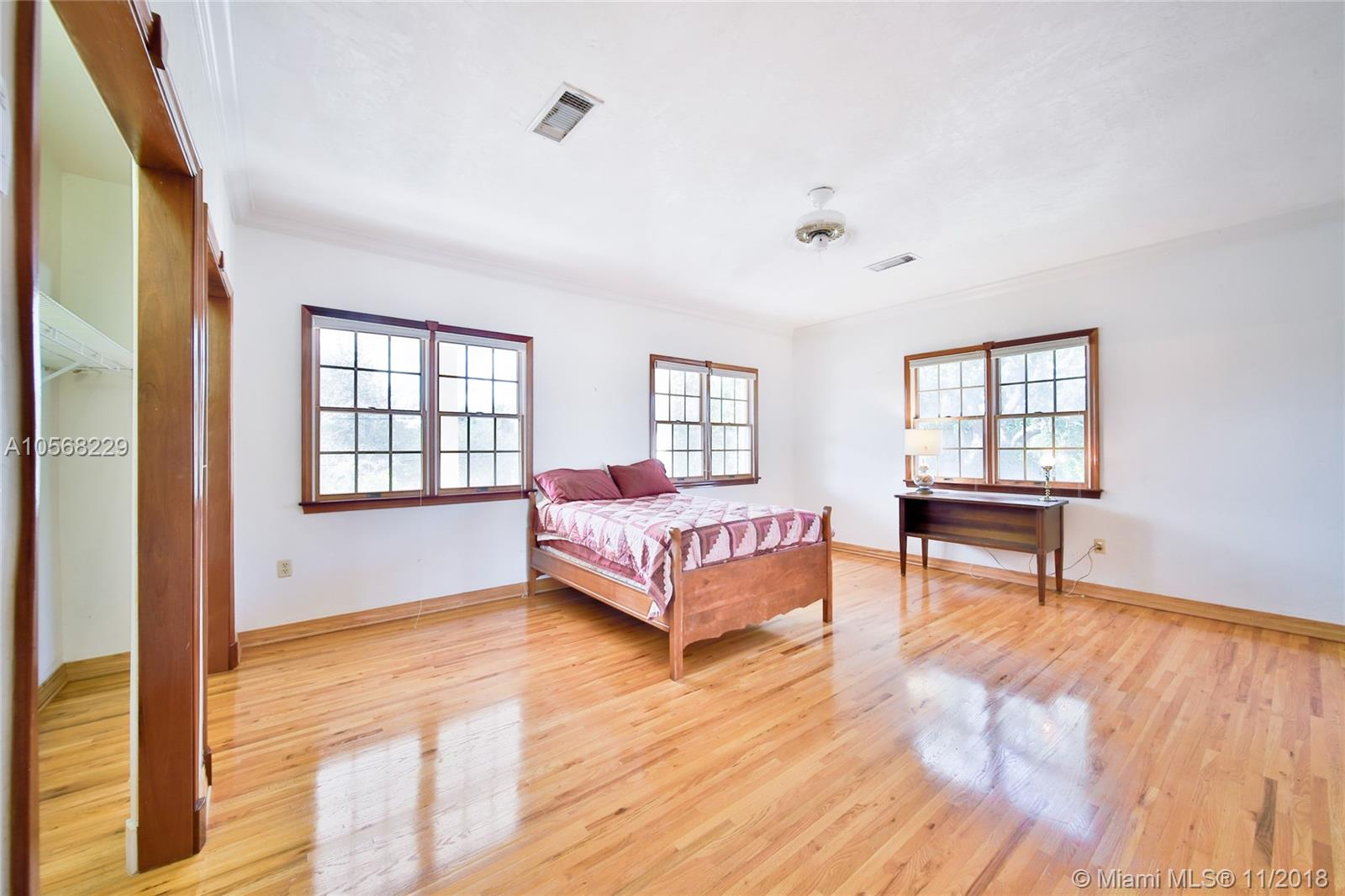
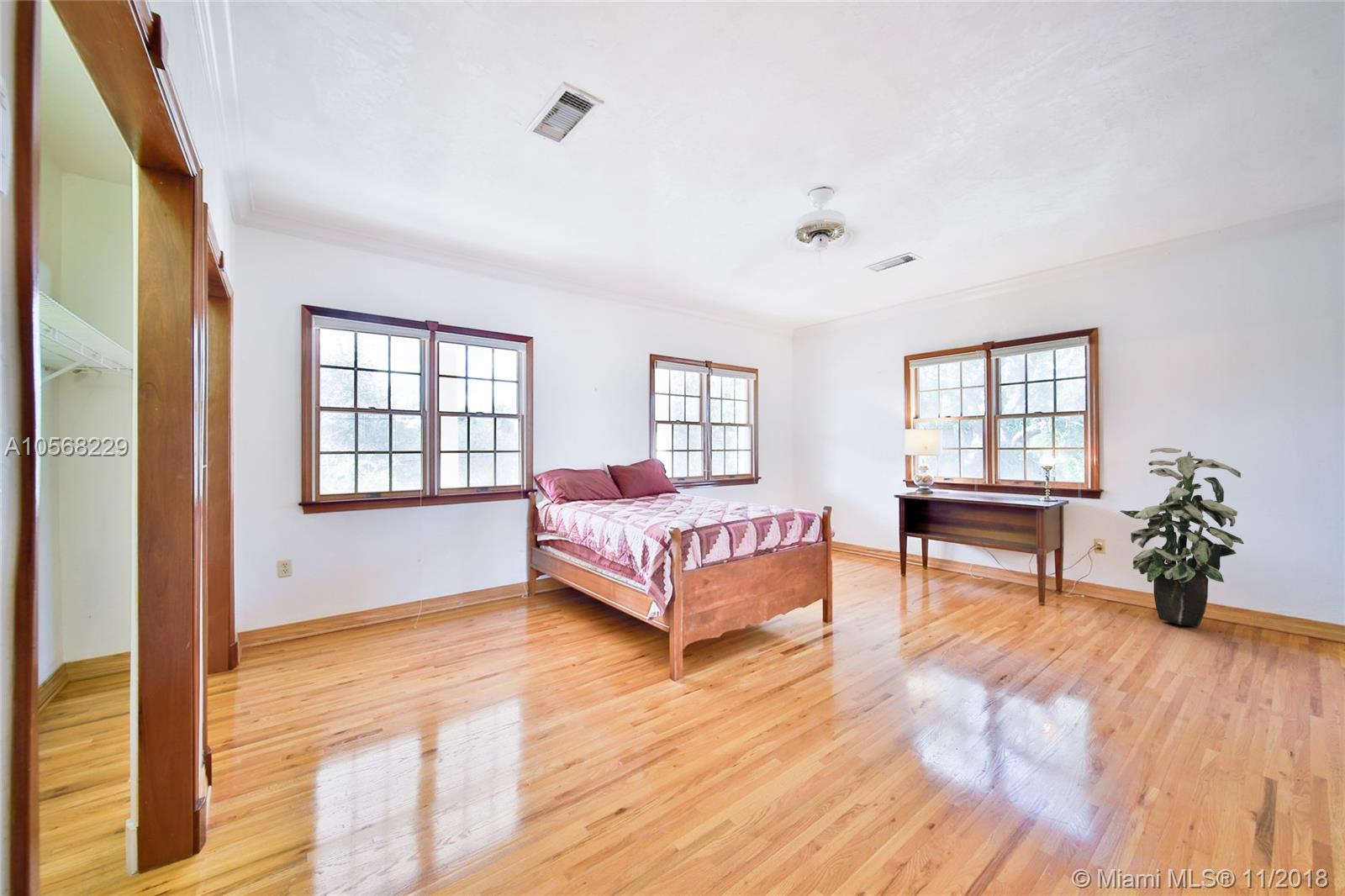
+ indoor plant [1119,447,1245,627]
